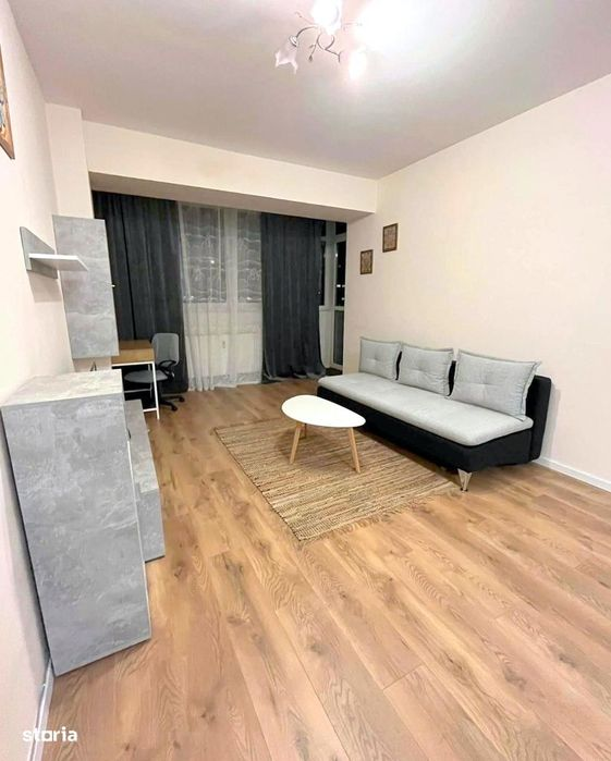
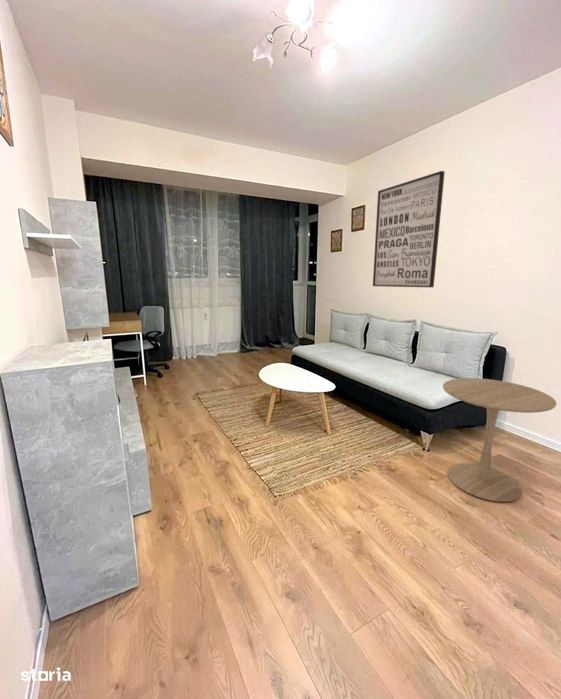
+ side table [442,377,557,503]
+ wall art [372,170,446,288]
